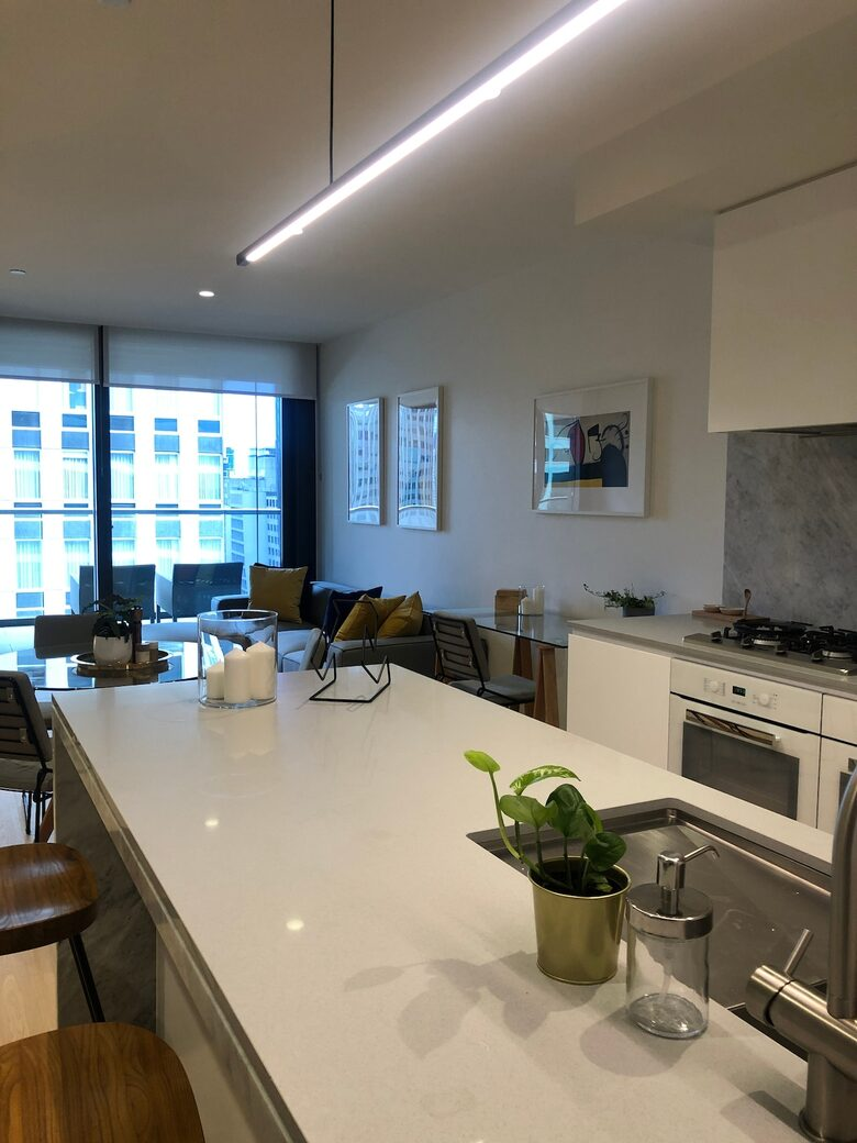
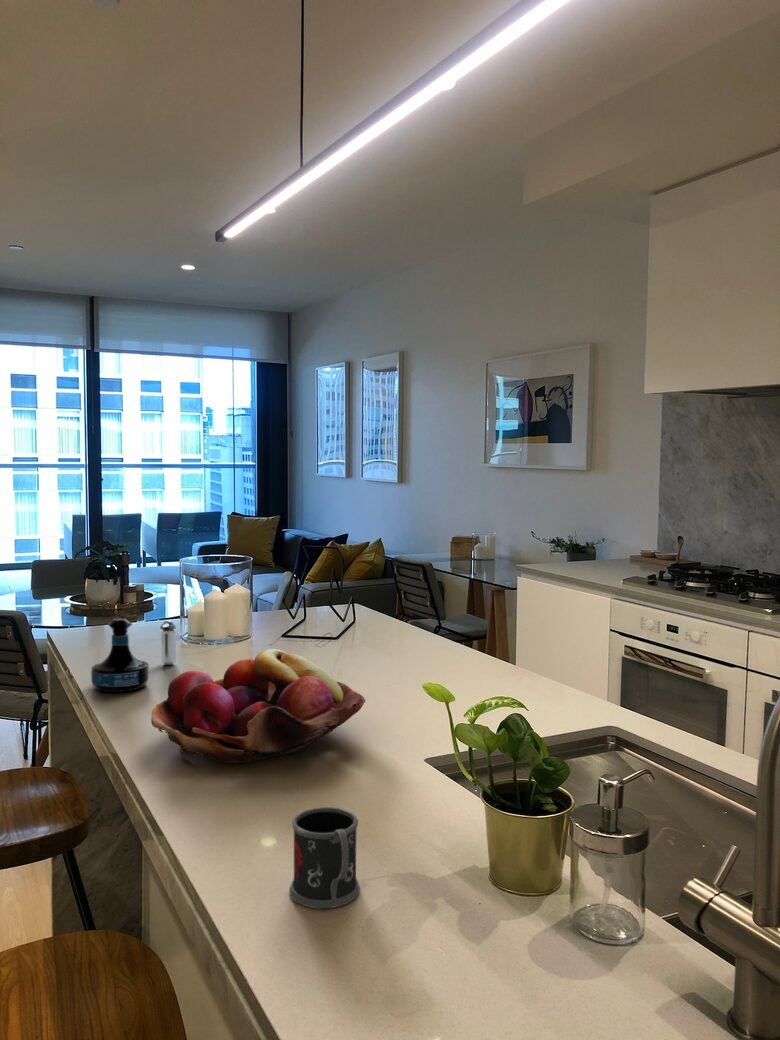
+ fruit basket [150,648,366,764]
+ shaker [159,619,177,666]
+ mug [288,806,361,909]
+ tequila bottle [90,617,150,693]
